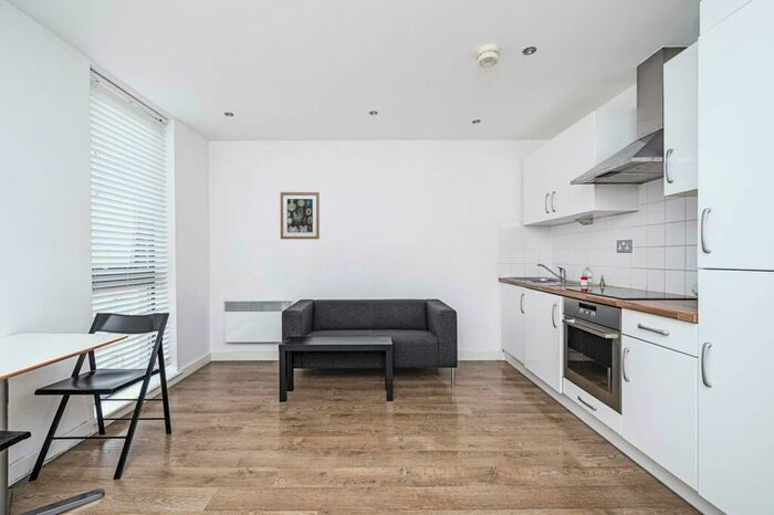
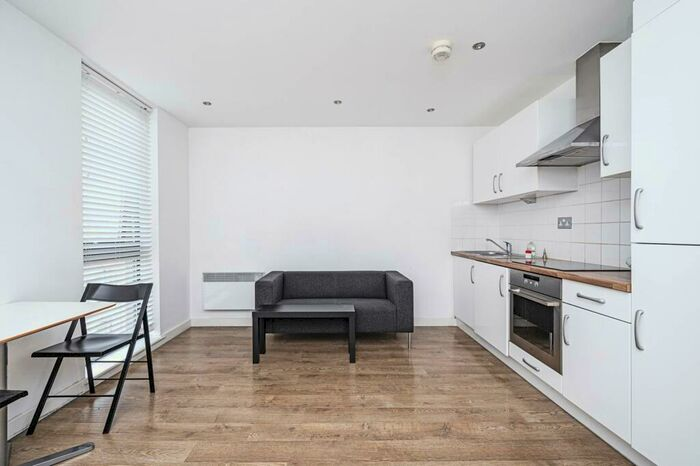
- wall art [280,191,321,240]
